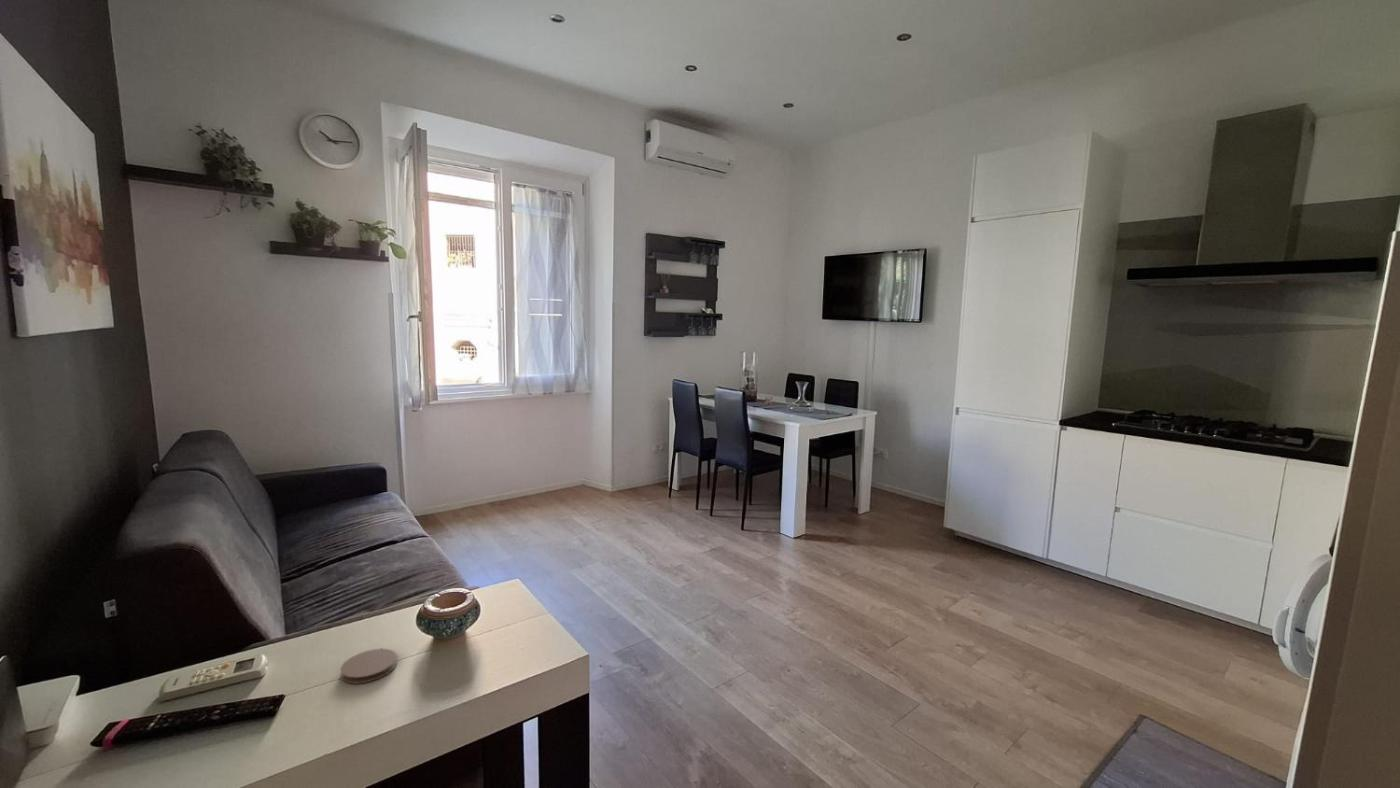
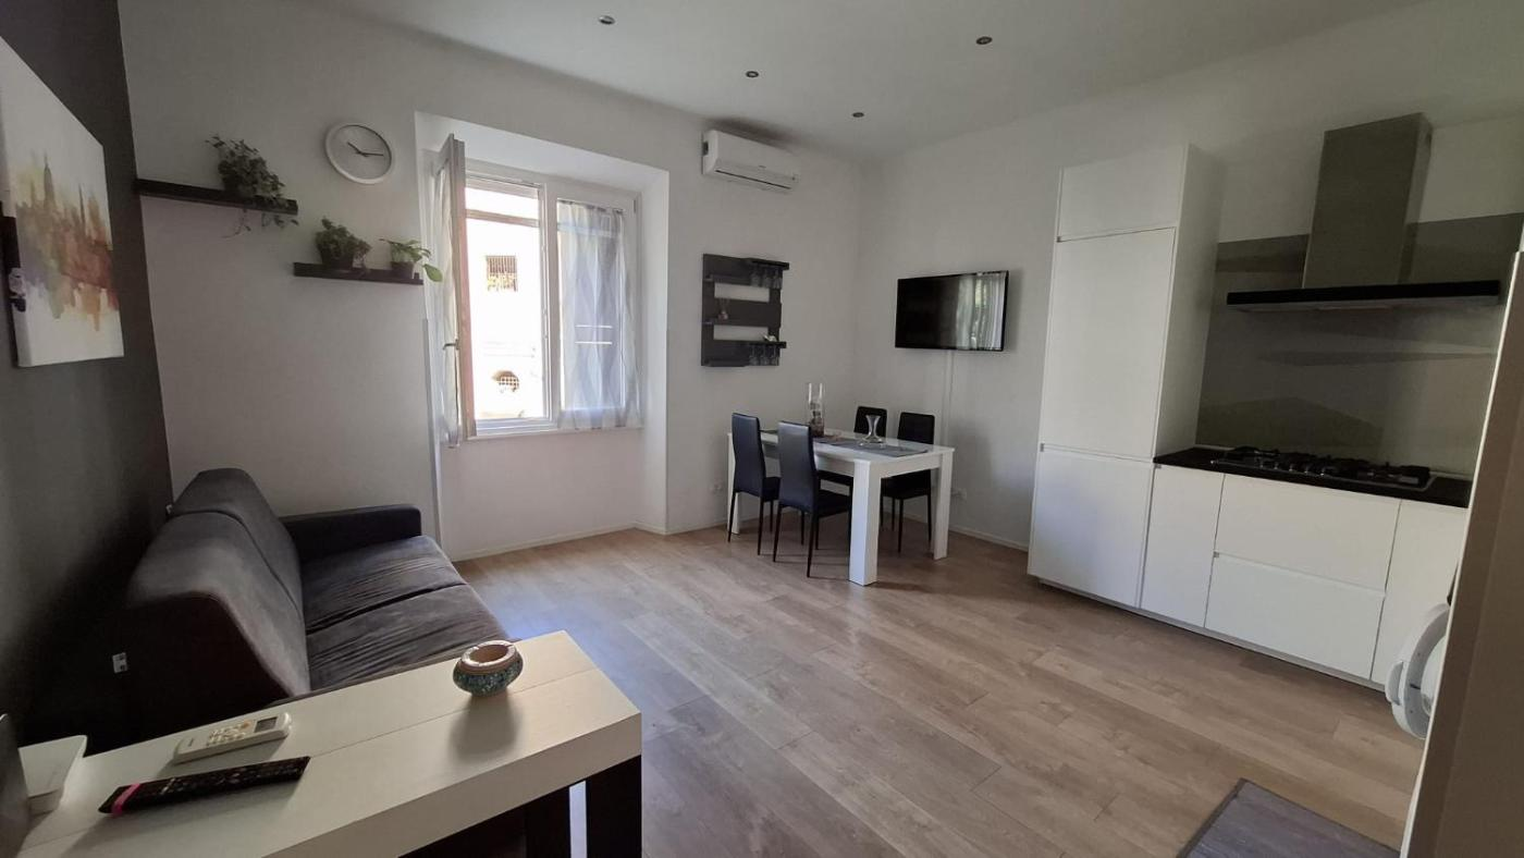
- coaster [340,648,398,685]
